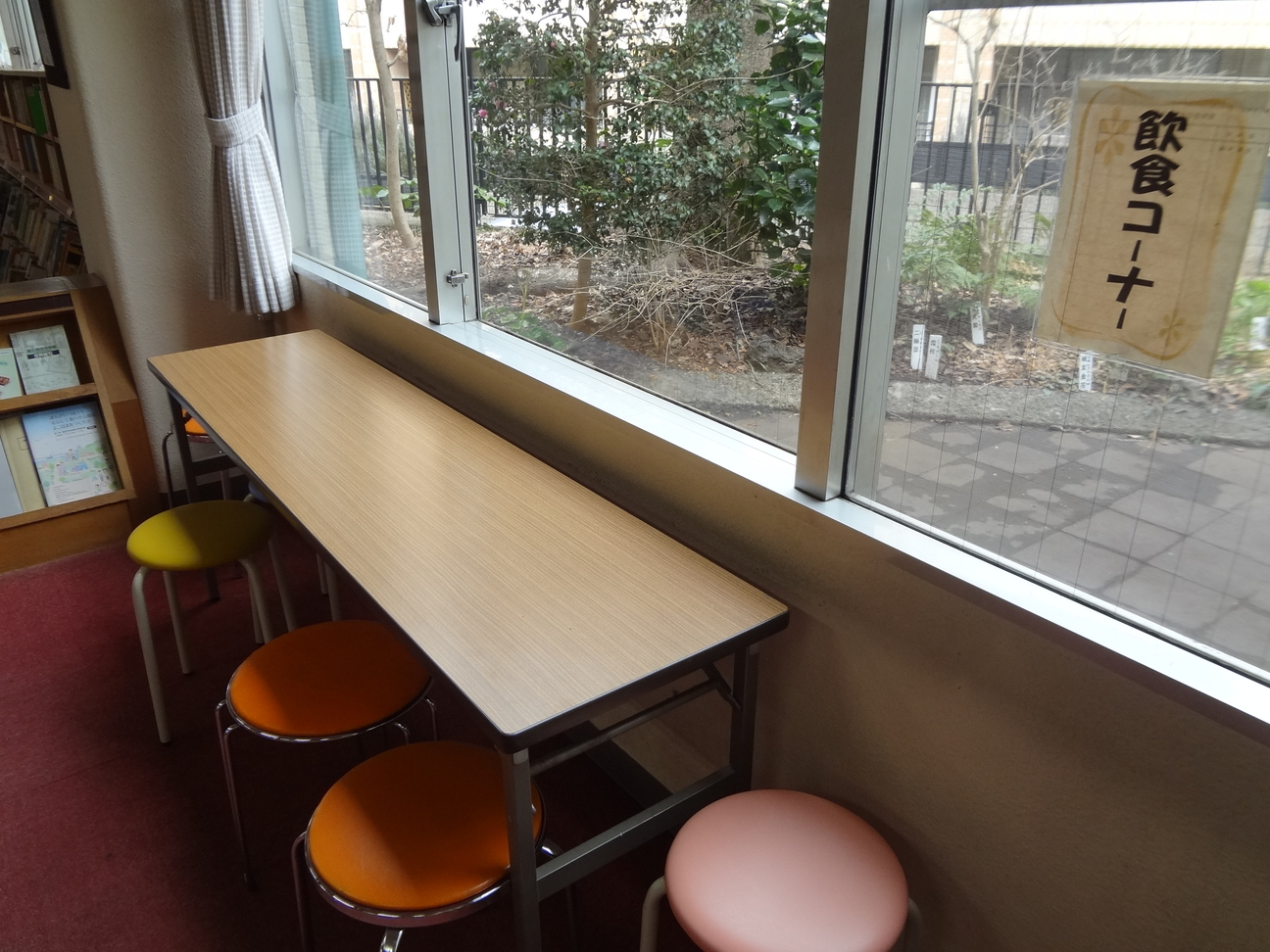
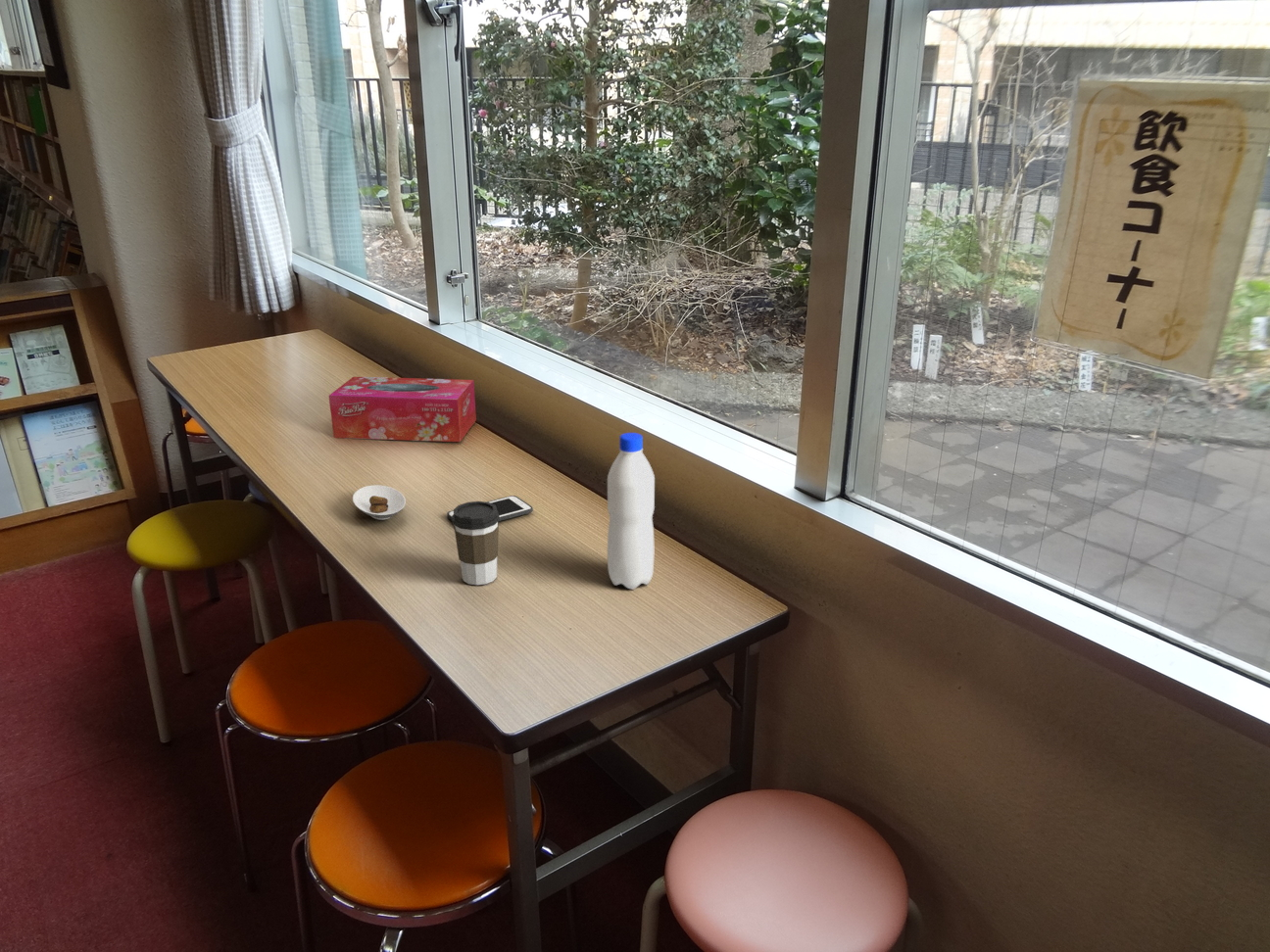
+ cell phone [446,495,534,522]
+ tissue box [328,376,477,443]
+ water bottle [607,432,656,591]
+ coffee cup [451,500,500,586]
+ saucer [352,484,407,521]
